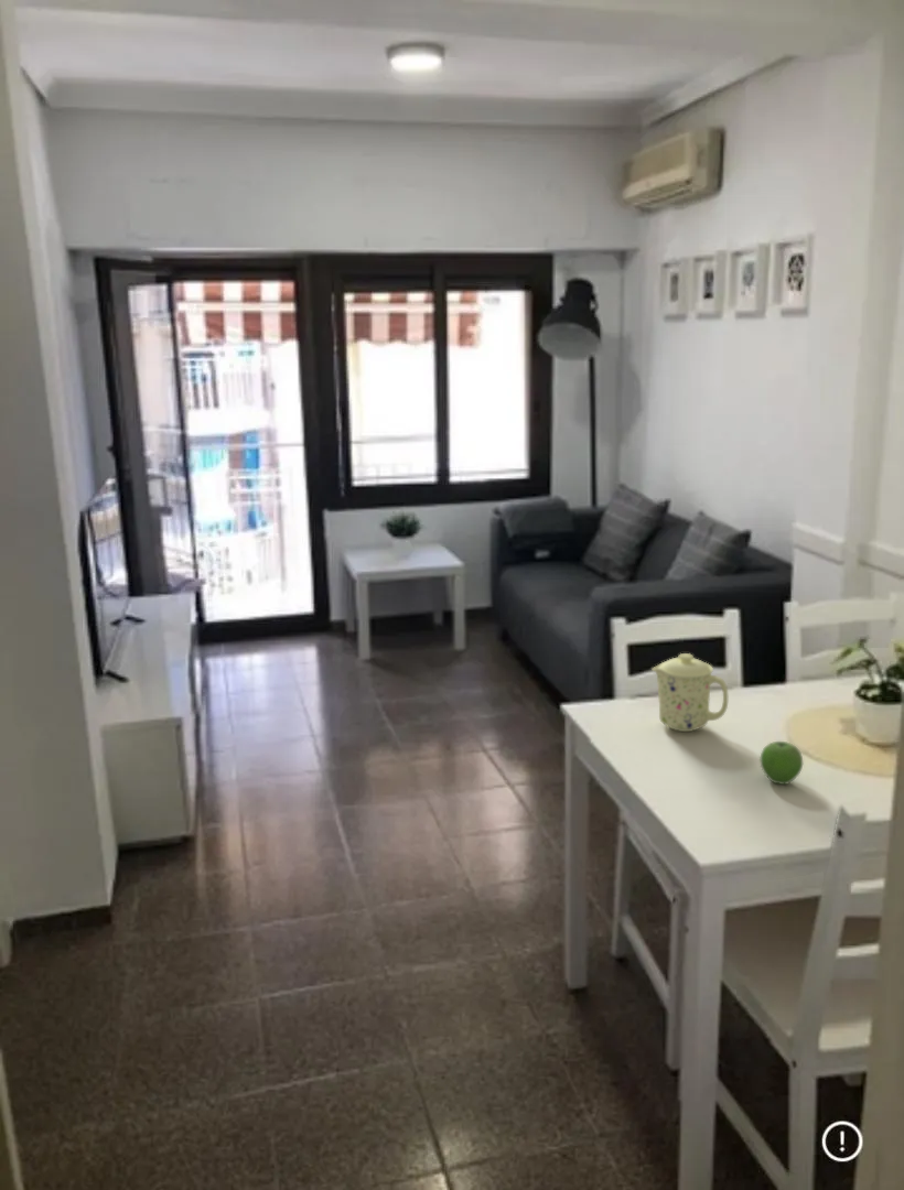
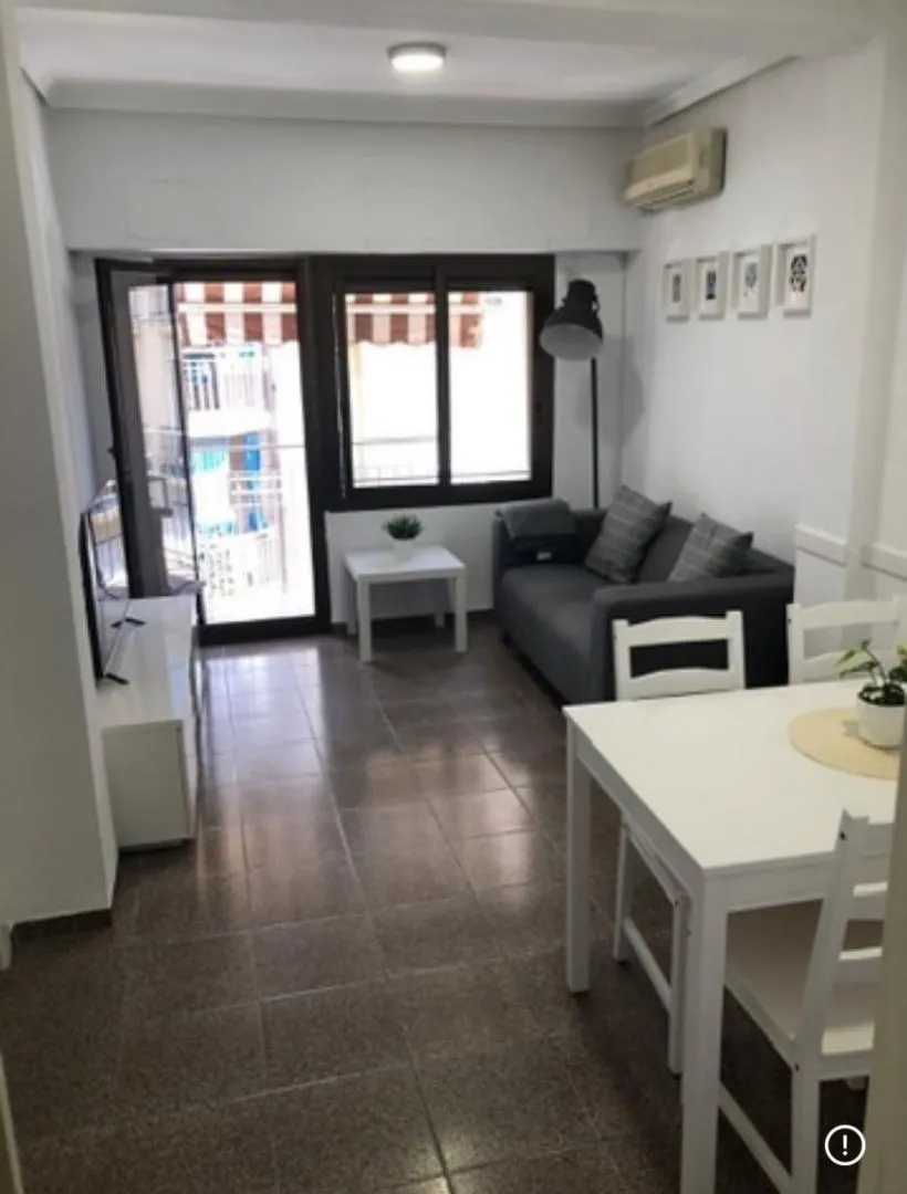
- fruit [758,740,804,786]
- mug [650,652,729,733]
